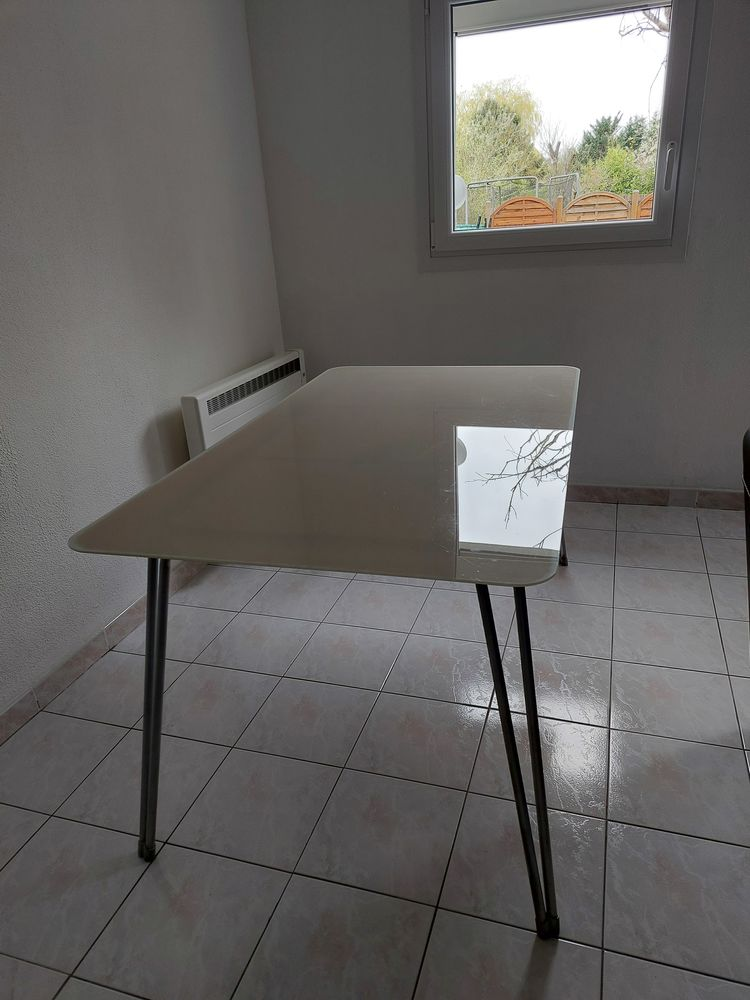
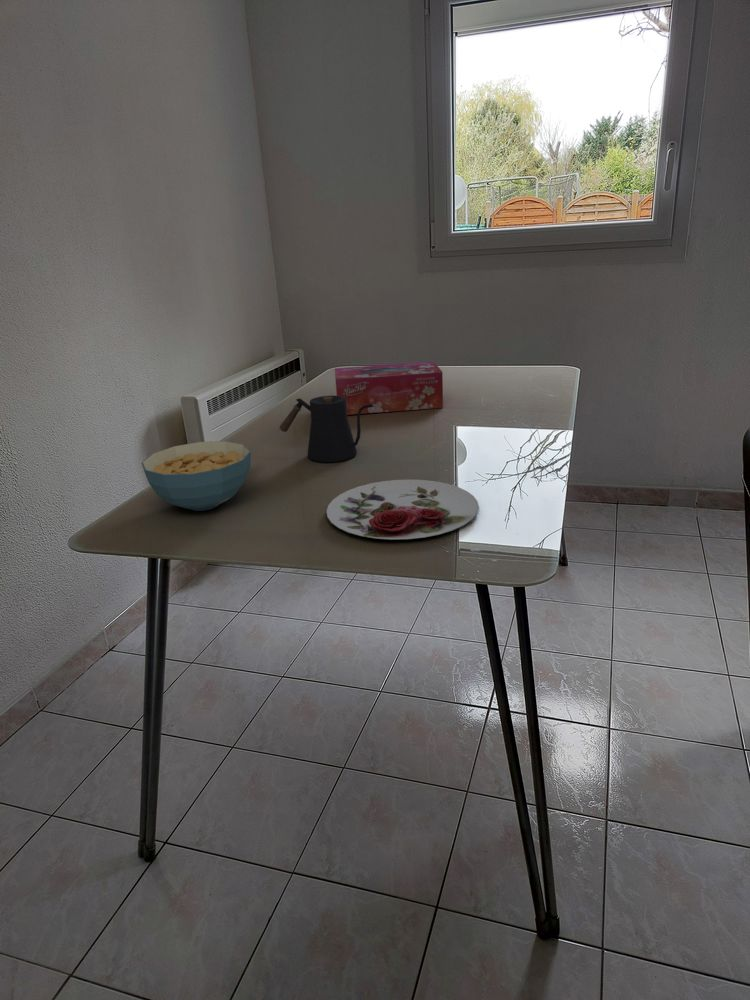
+ cereal bowl [140,440,252,512]
+ kettle [279,395,375,464]
+ plate [326,479,480,540]
+ tissue box [334,361,444,416]
